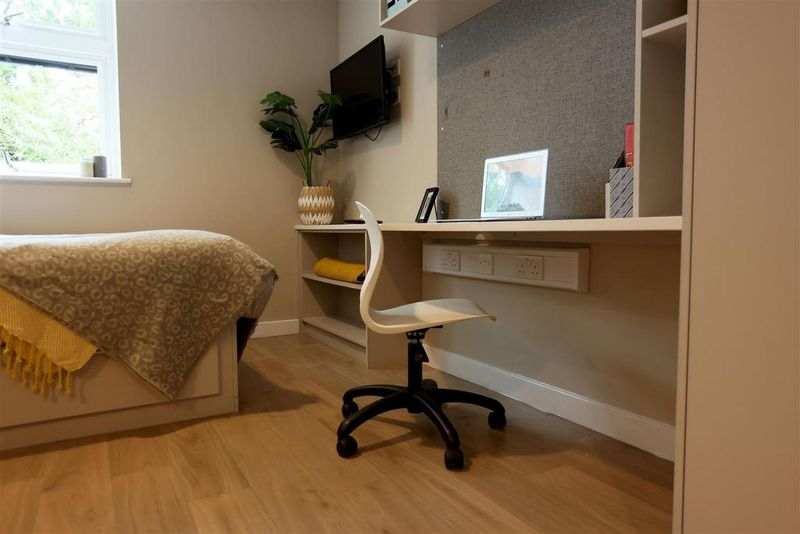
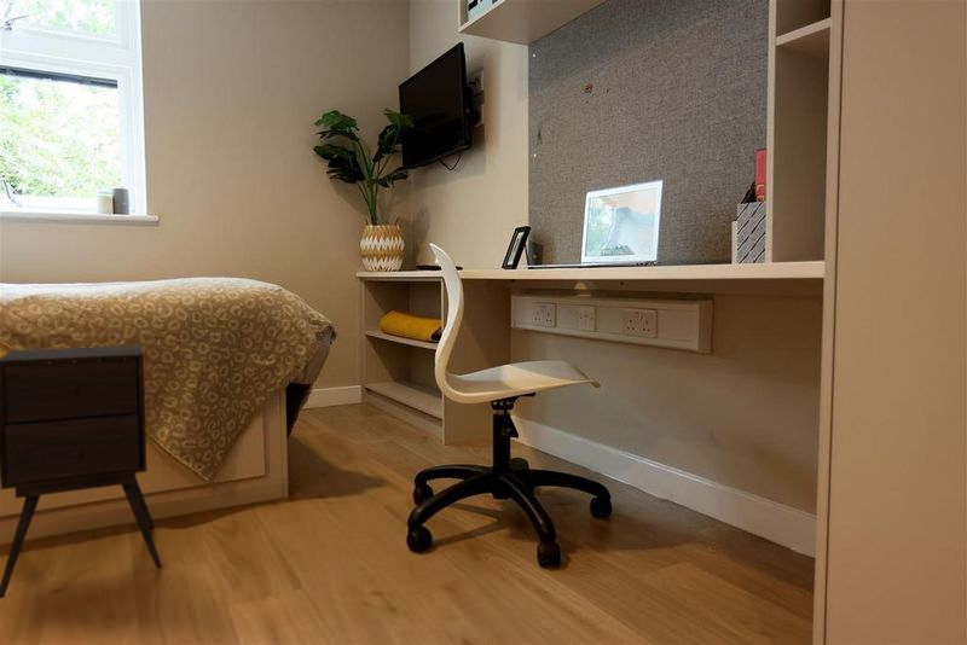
+ side table [0,344,163,600]
